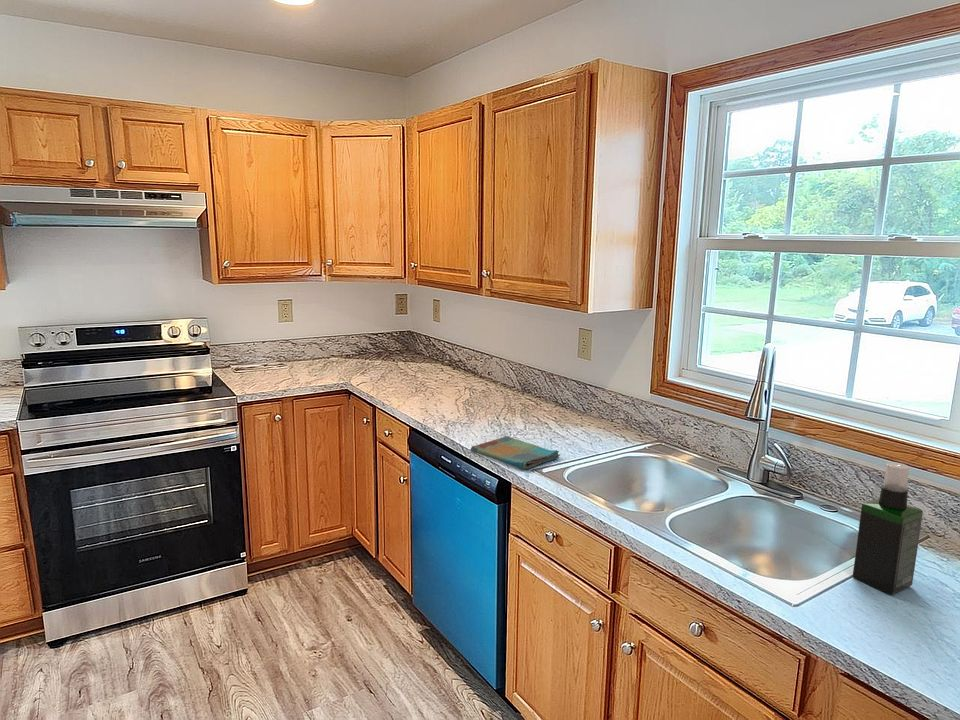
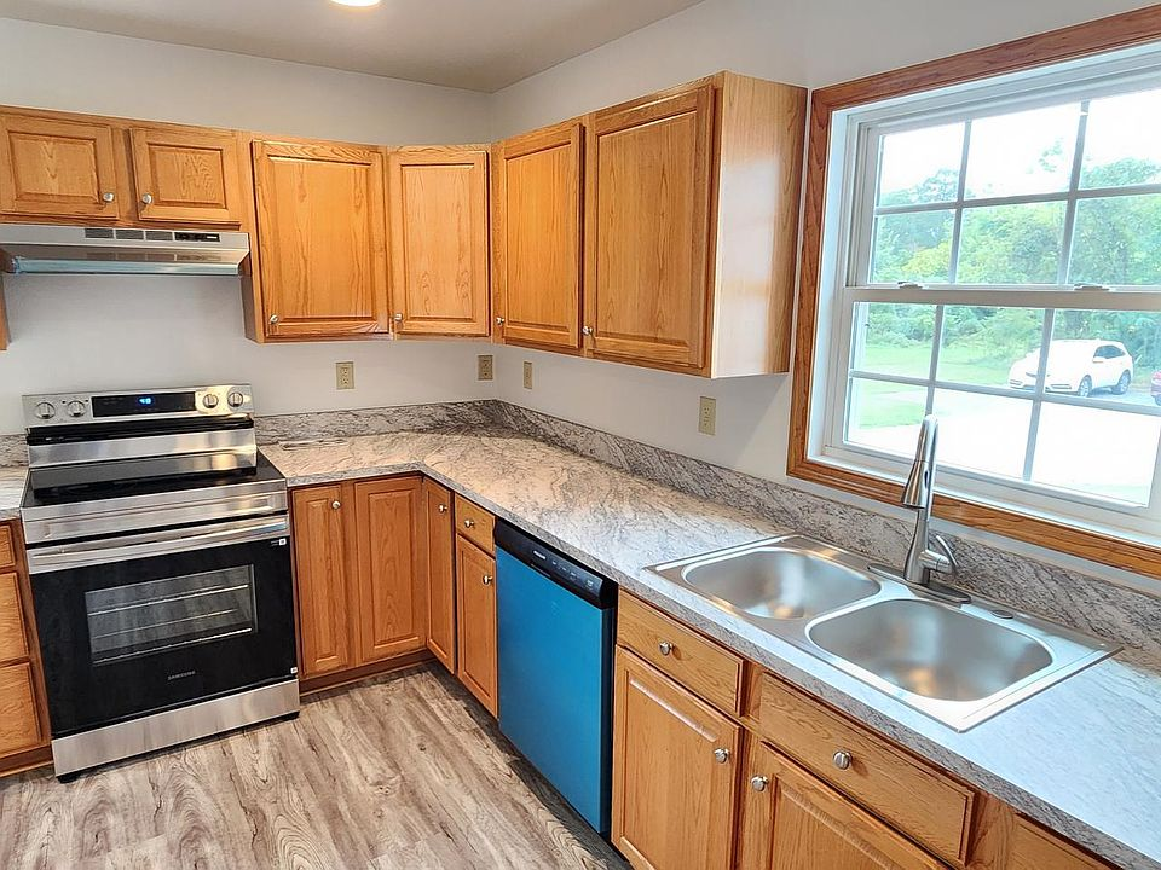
- spray bottle [852,461,924,596]
- dish towel [470,435,561,470]
